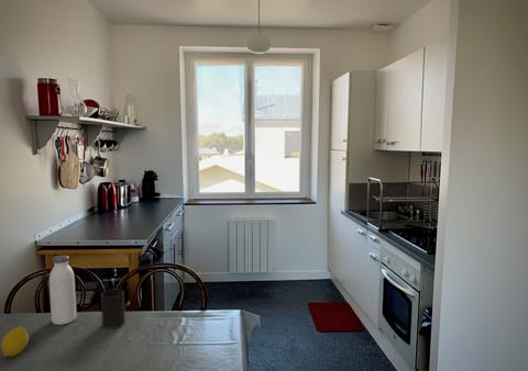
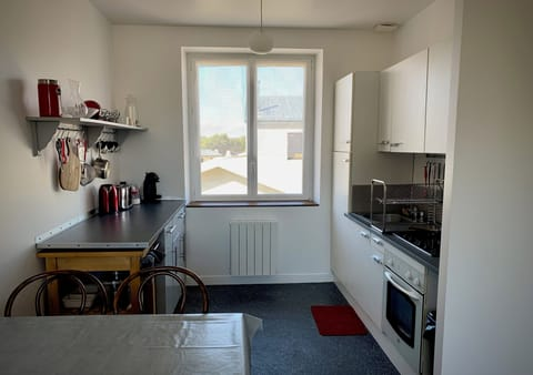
- water bottle [48,255,77,326]
- fruit [0,325,30,358]
- cup [100,288,127,329]
